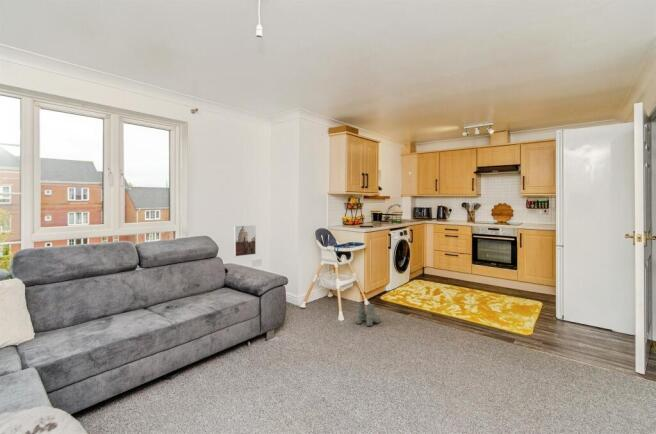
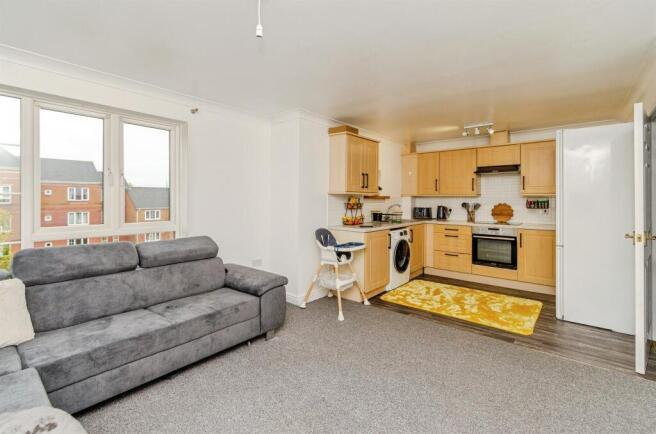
- boots [355,301,382,327]
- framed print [233,225,257,257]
